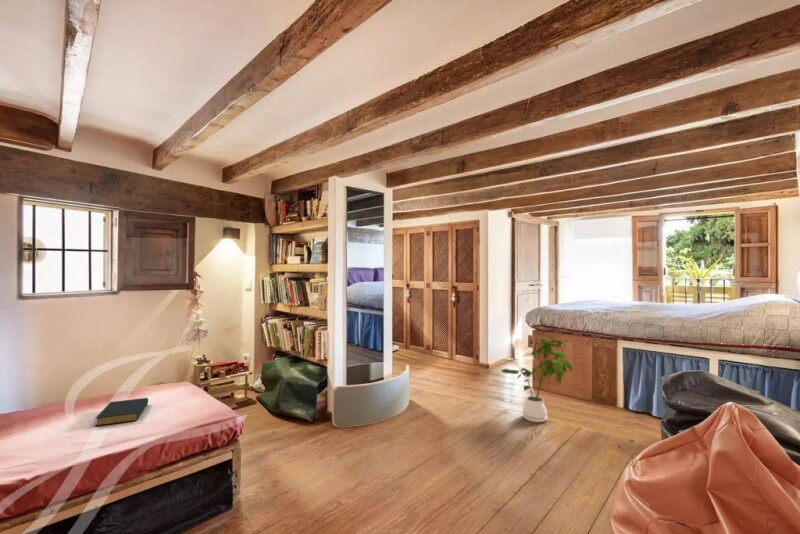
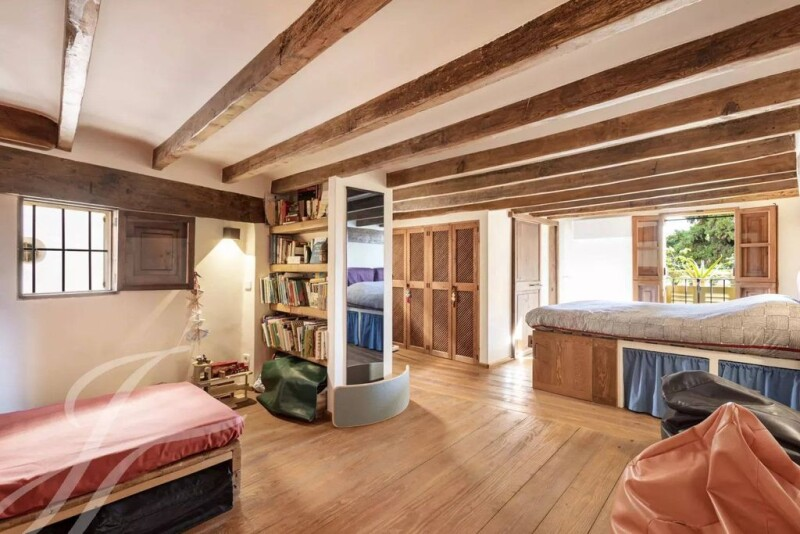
- house plant [494,337,574,423]
- hardback book [94,397,149,427]
